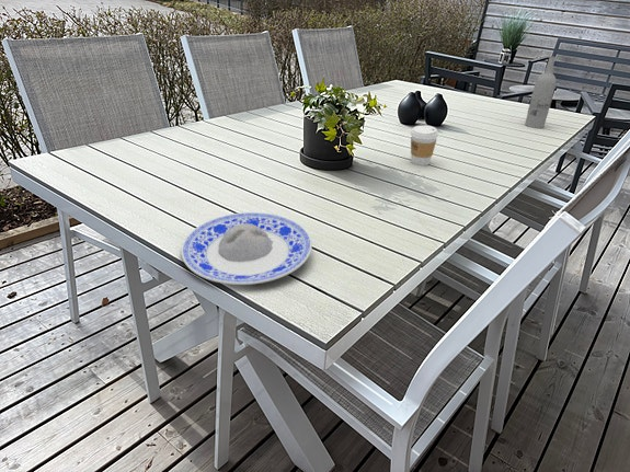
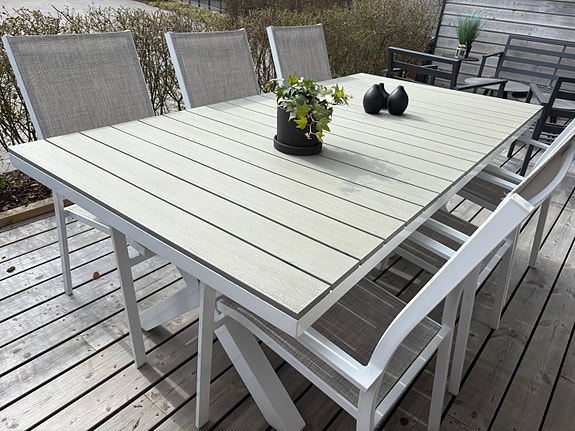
- coffee cup [410,125,439,166]
- plate [180,211,313,286]
- wine bottle [524,55,557,129]
